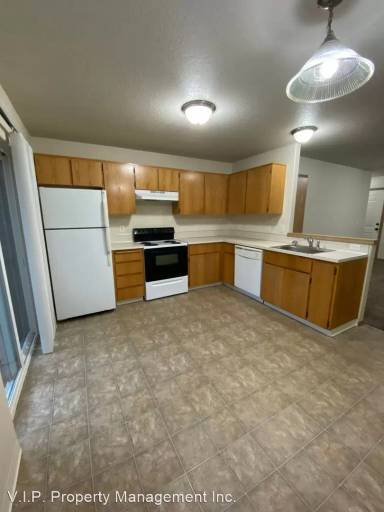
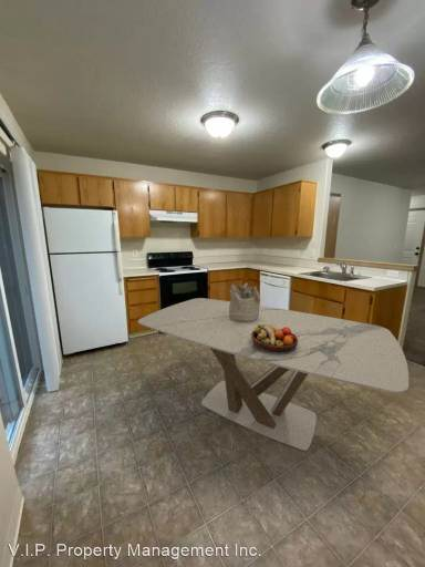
+ fruit bowl [251,323,298,352]
+ dining table [137,297,410,452]
+ mineral sample [229,281,261,322]
